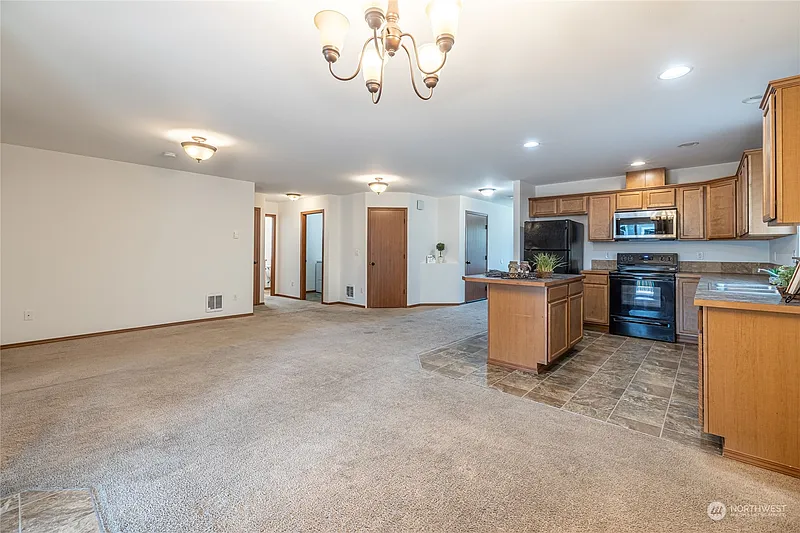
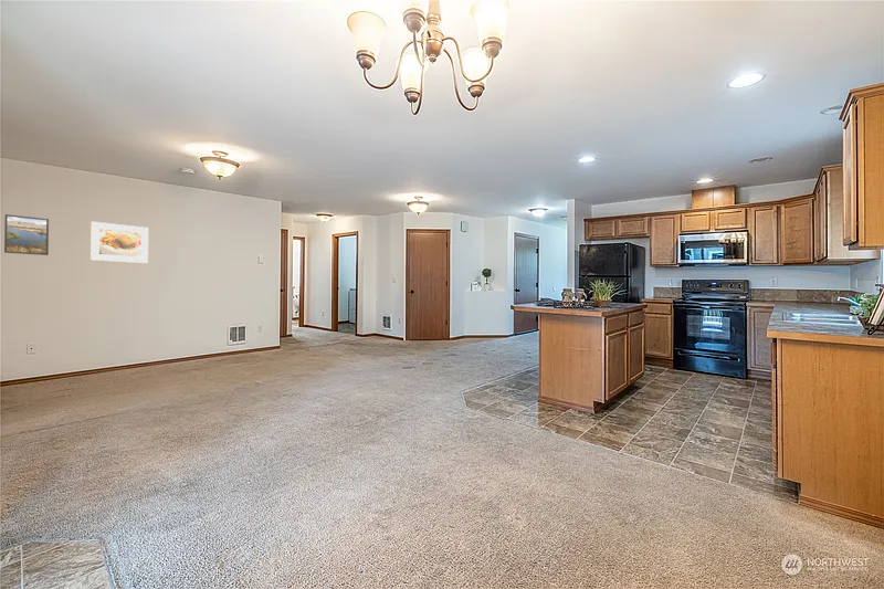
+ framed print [90,220,149,264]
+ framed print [3,213,50,256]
